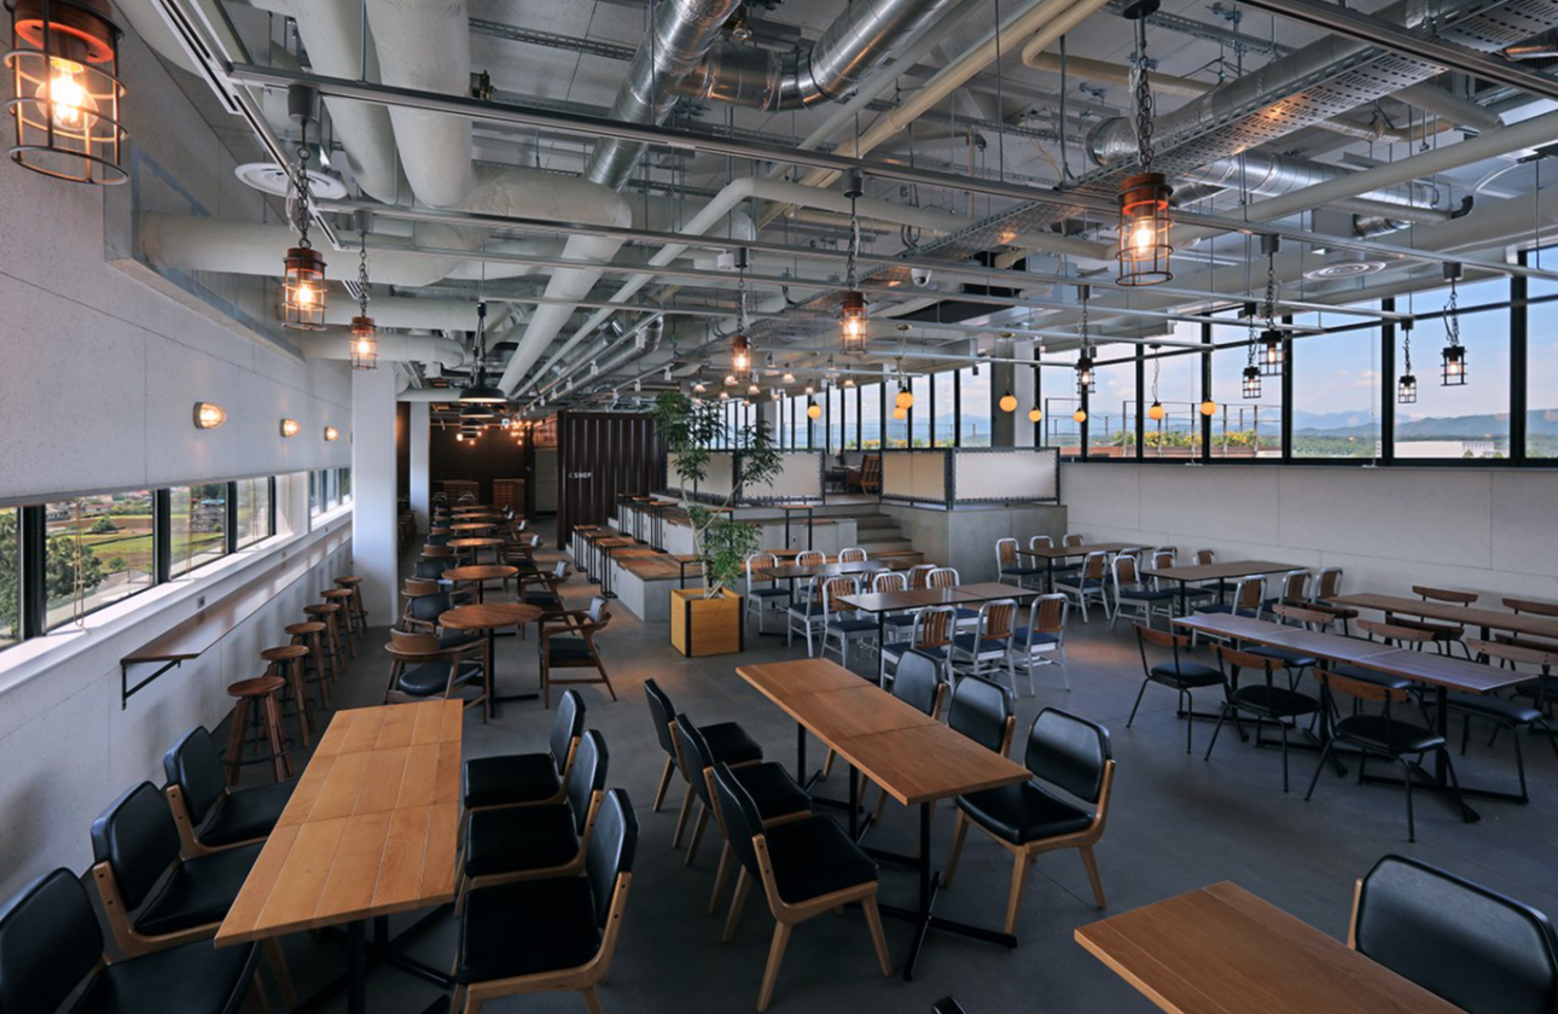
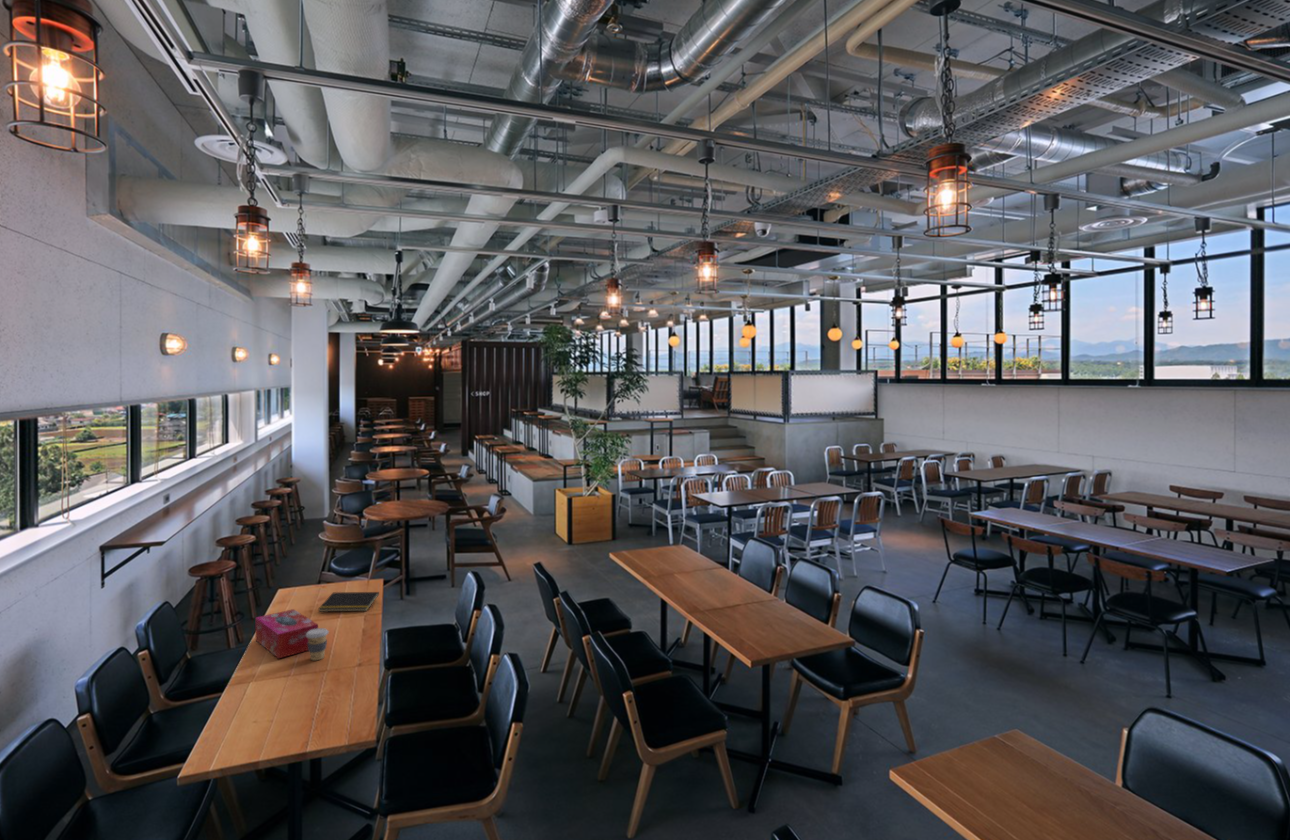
+ notepad [317,591,380,613]
+ tissue box [254,608,319,659]
+ coffee cup [306,627,330,661]
